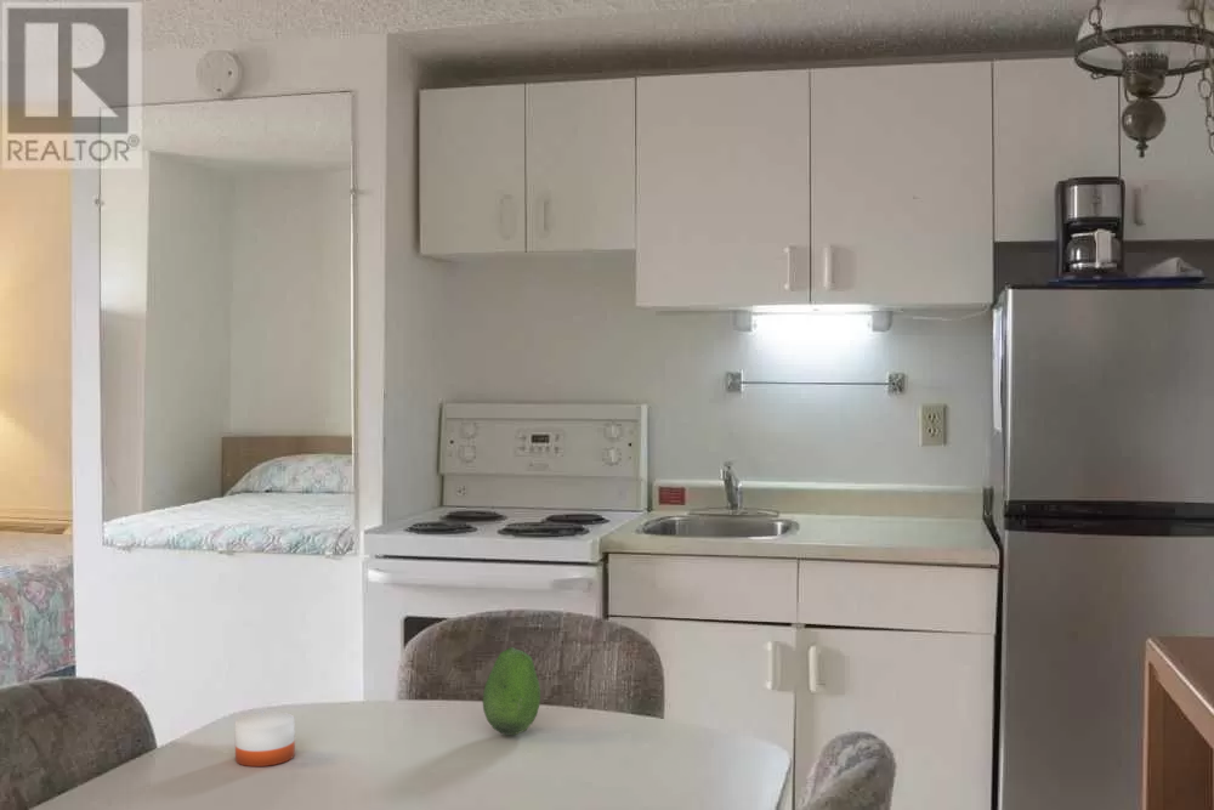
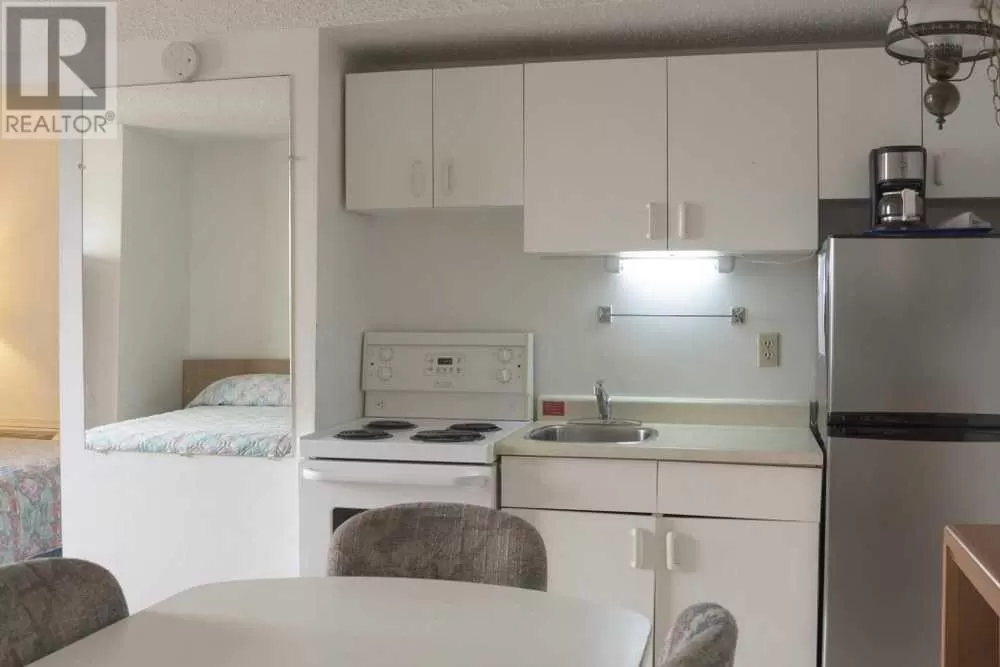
- candle [234,710,296,767]
- fruit [482,646,541,736]
